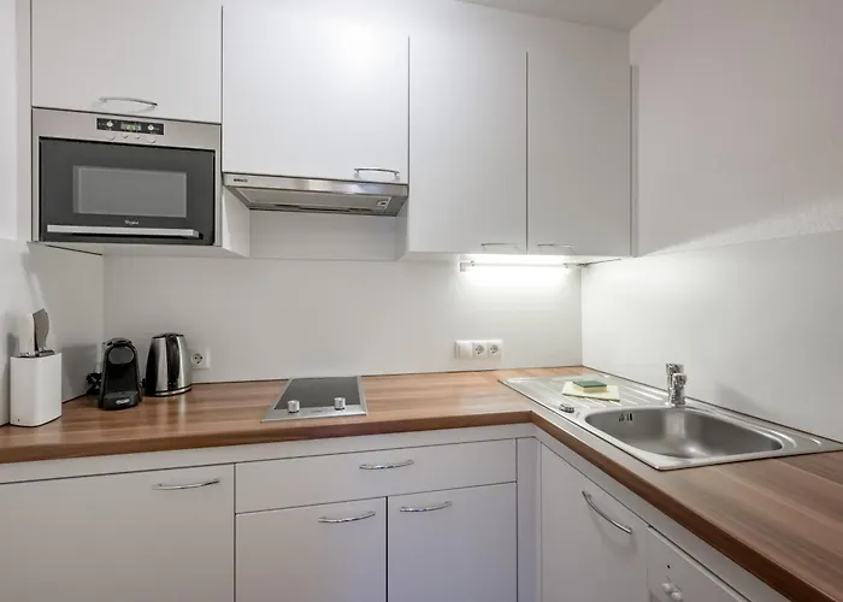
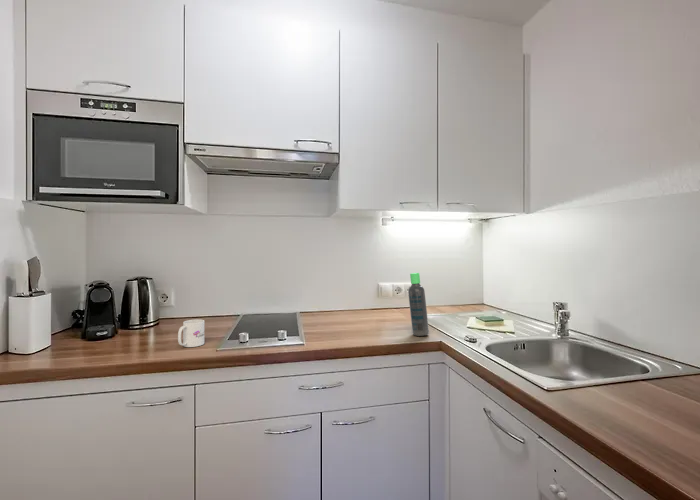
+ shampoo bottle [407,272,430,337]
+ mug [177,318,205,348]
